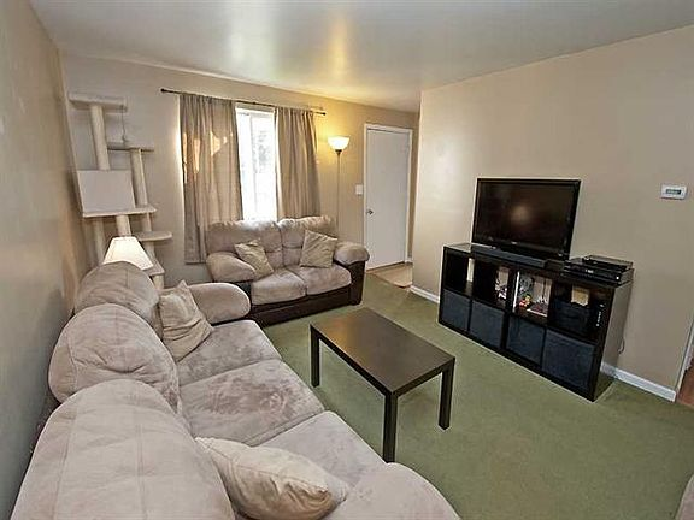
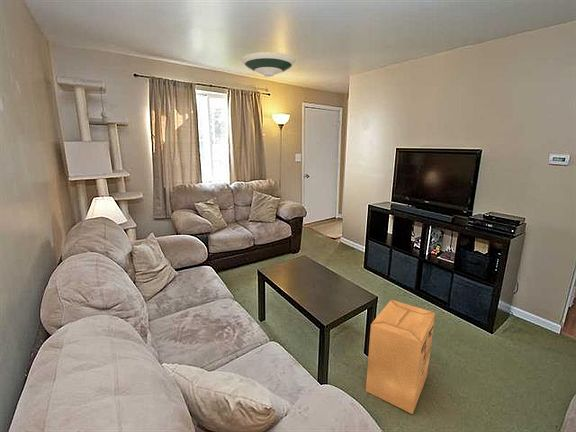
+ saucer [240,51,297,78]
+ cardboard box [365,299,436,415]
